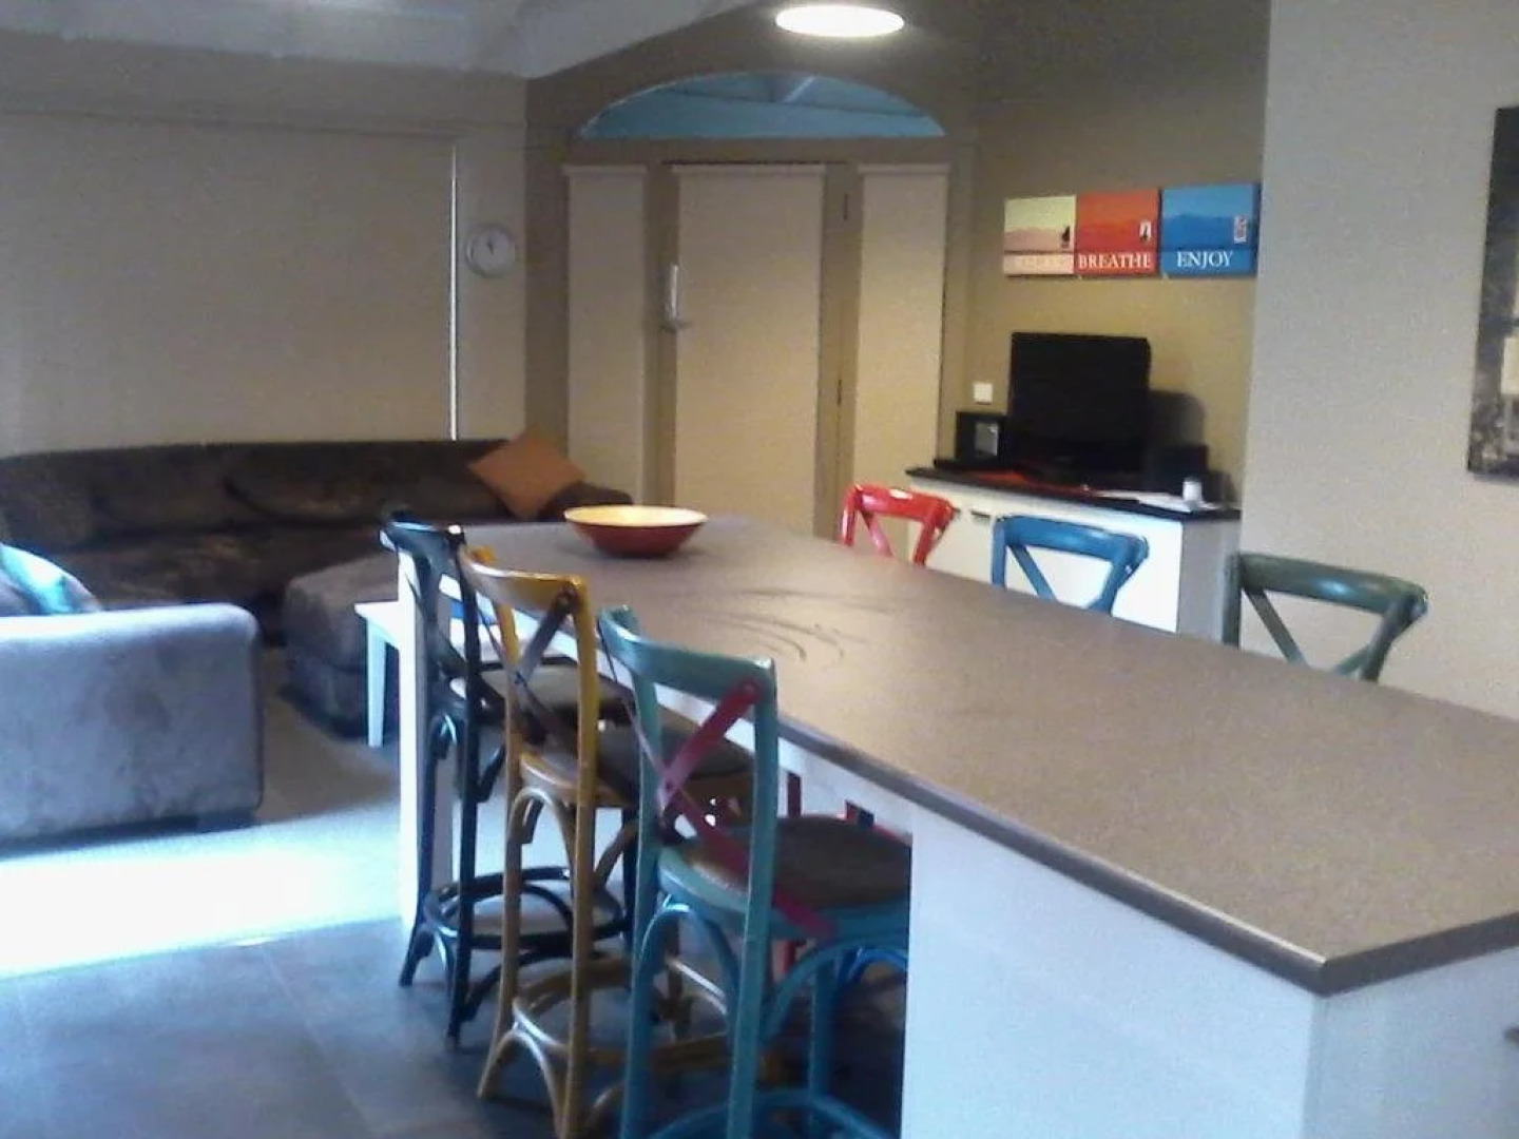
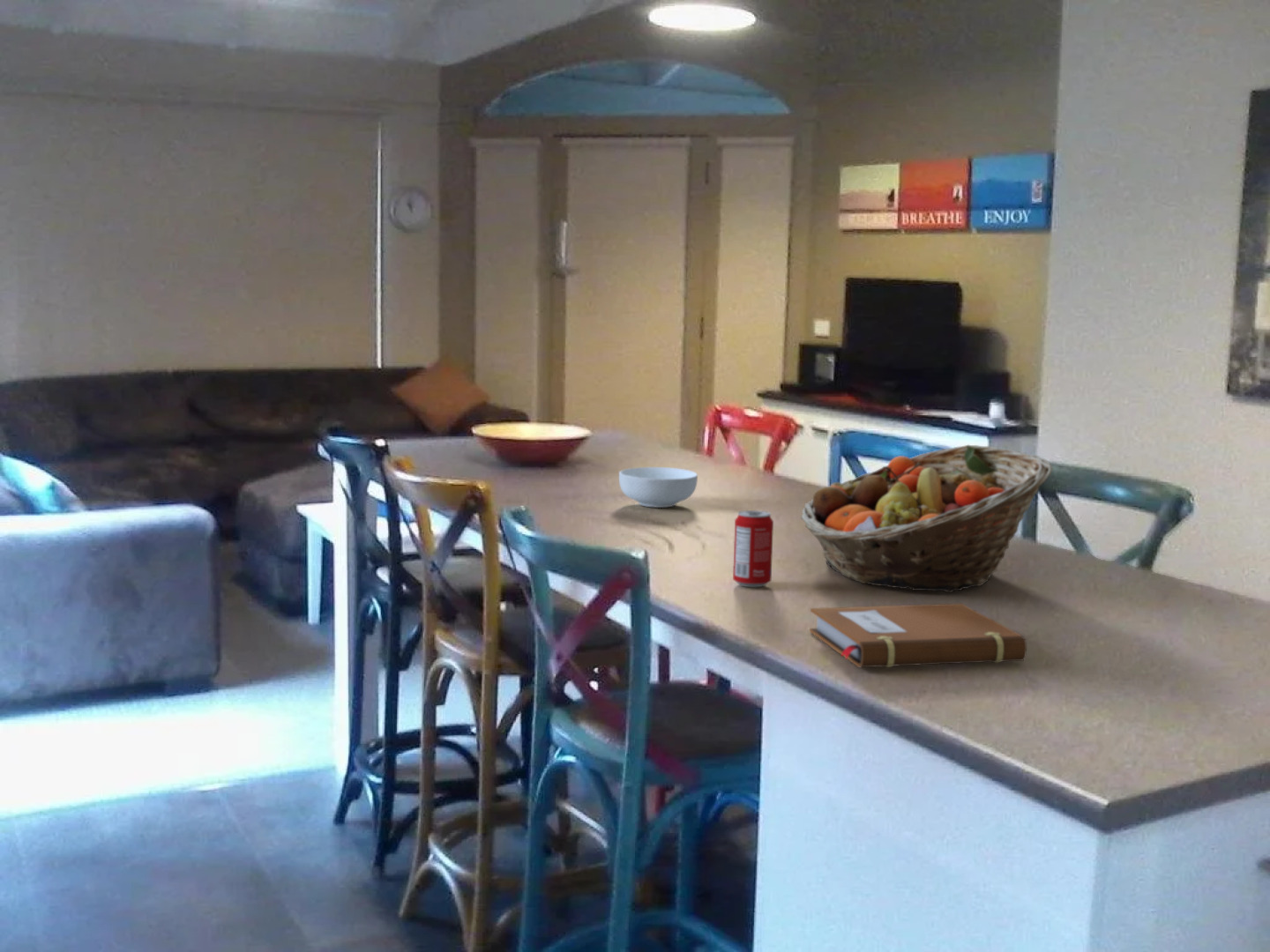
+ fruit basket [800,444,1054,593]
+ cereal bowl [618,466,699,509]
+ notebook [809,603,1027,668]
+ beverage can [732,509,774,588]
